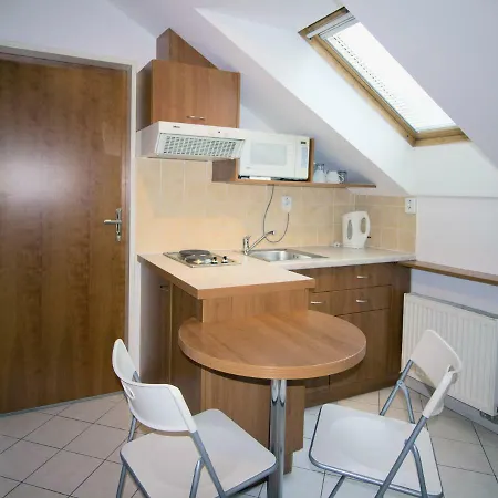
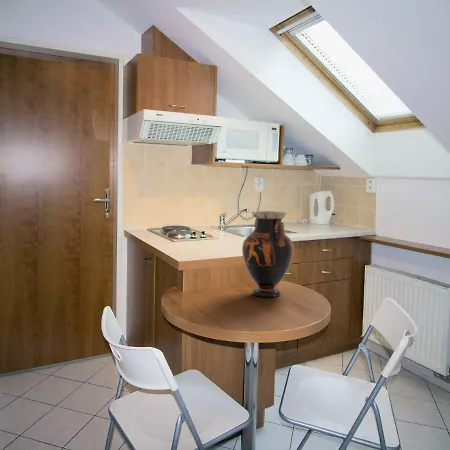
+ vase [241,210,295,298]
